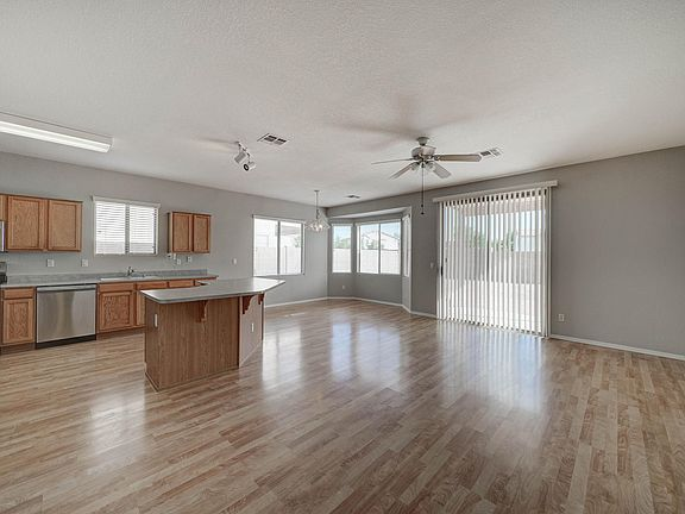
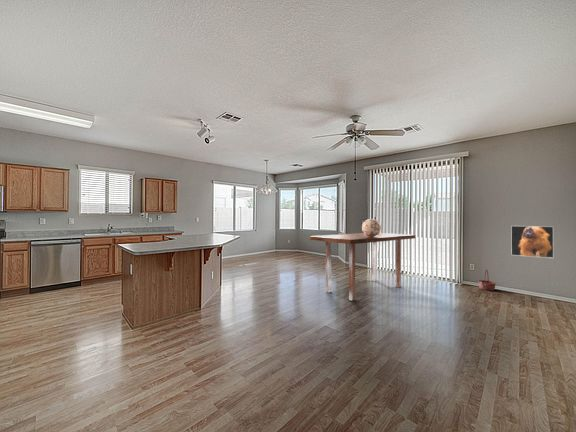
+ decorative globe [361,218,382,237]
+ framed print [510,225,554,259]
+ basket [477,270,497,291]
+ dining table [309,232,416,302]
